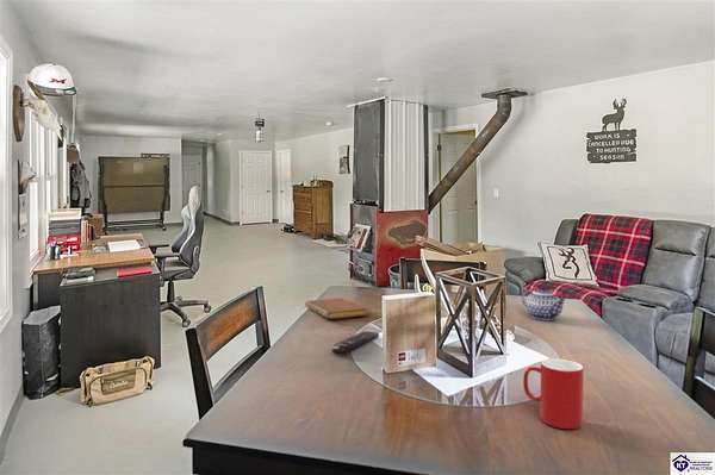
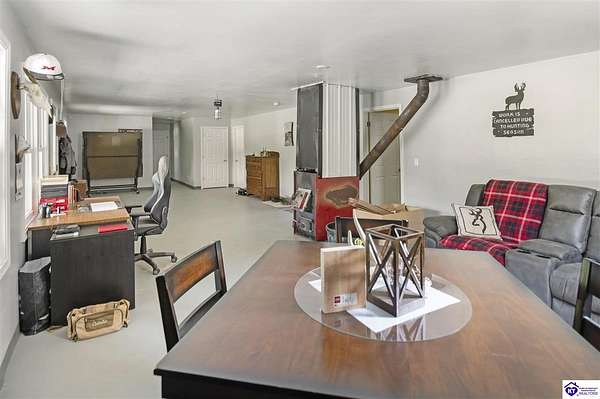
- remote control [331,330,380,356]
- notebook [304,298,369,320]
- teapot [521,285,567,321]
- cup [522,358,585,430]
